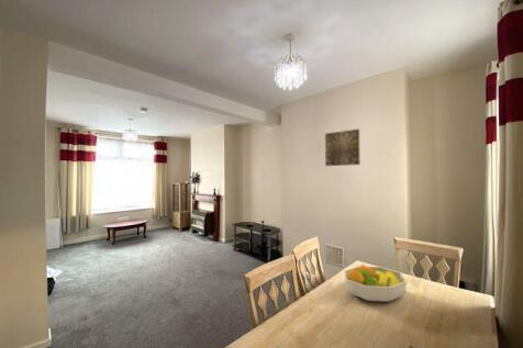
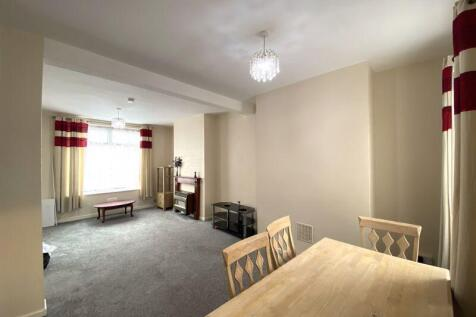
- fruit bowl [343,263,408,303]
- wall art [324,128,361,167]
